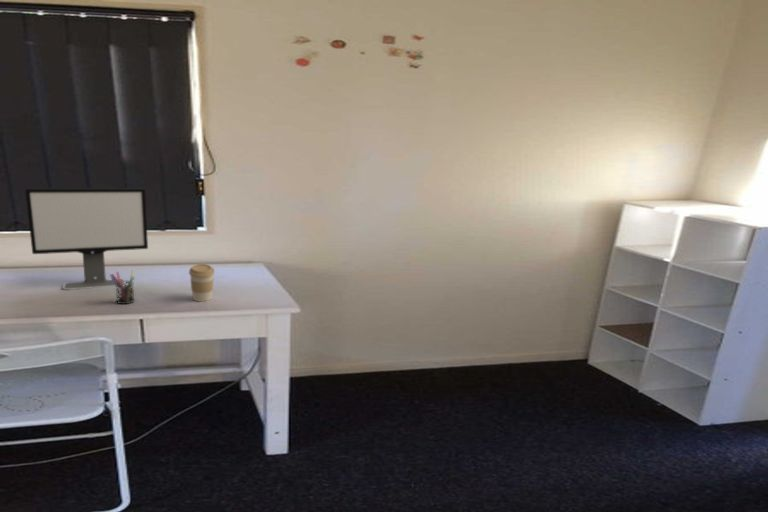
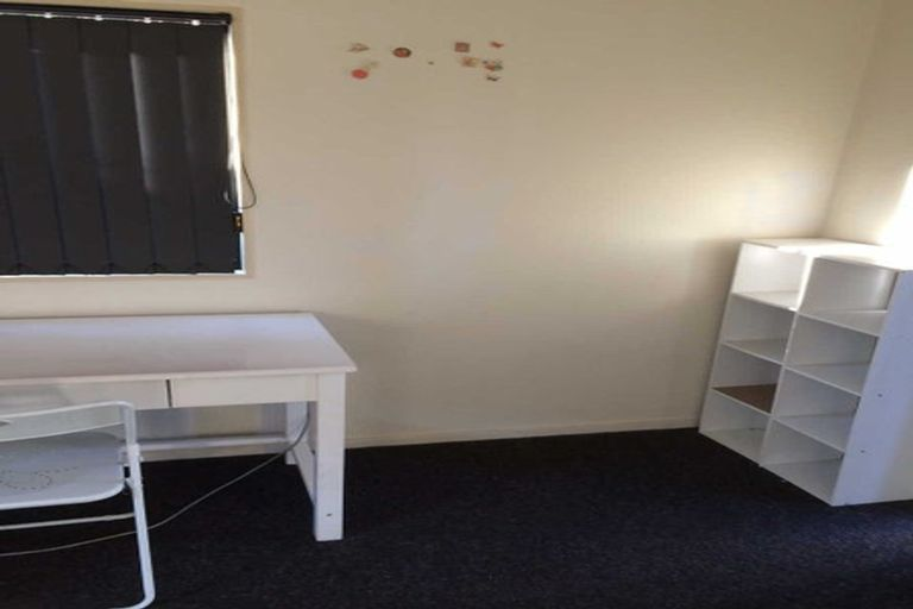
- computer monitor [24,187,149,291]
- pen holder [109,270,135,305]
- coffee cup [188,263,216,303]
